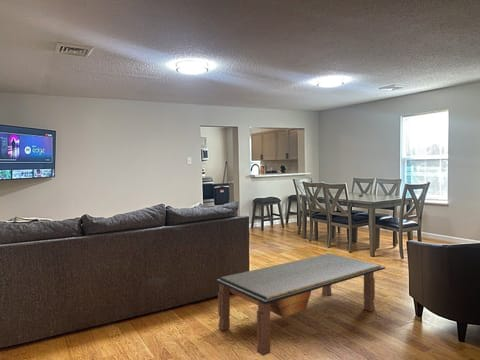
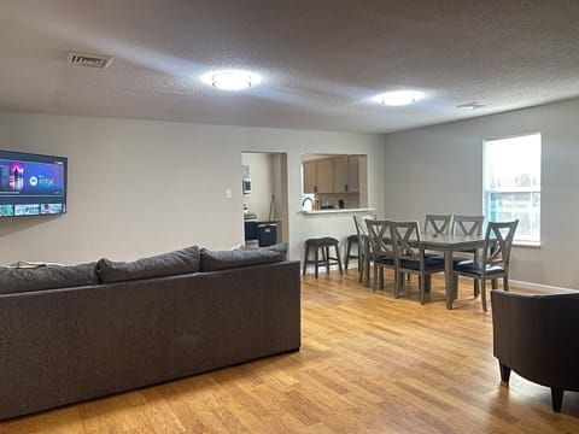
- coffee table [214,252,386,357]
